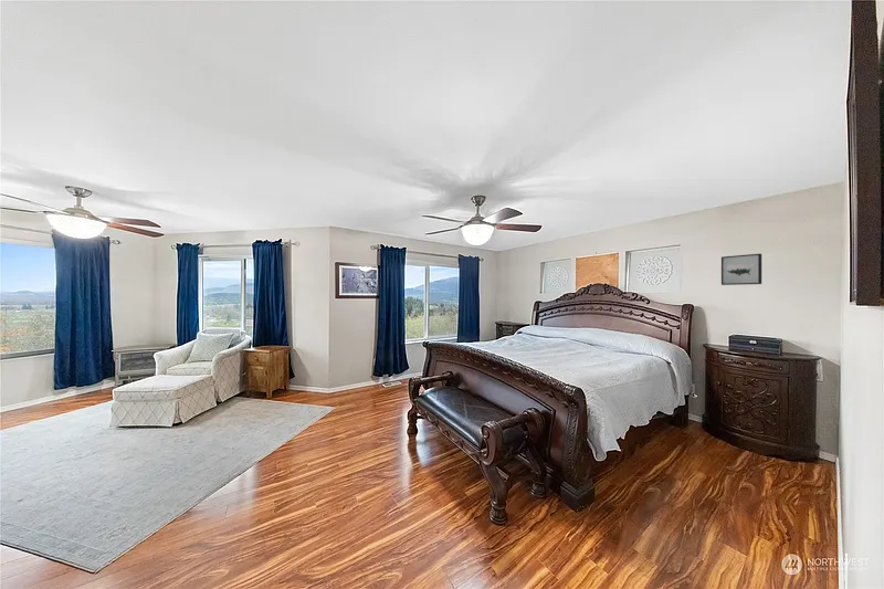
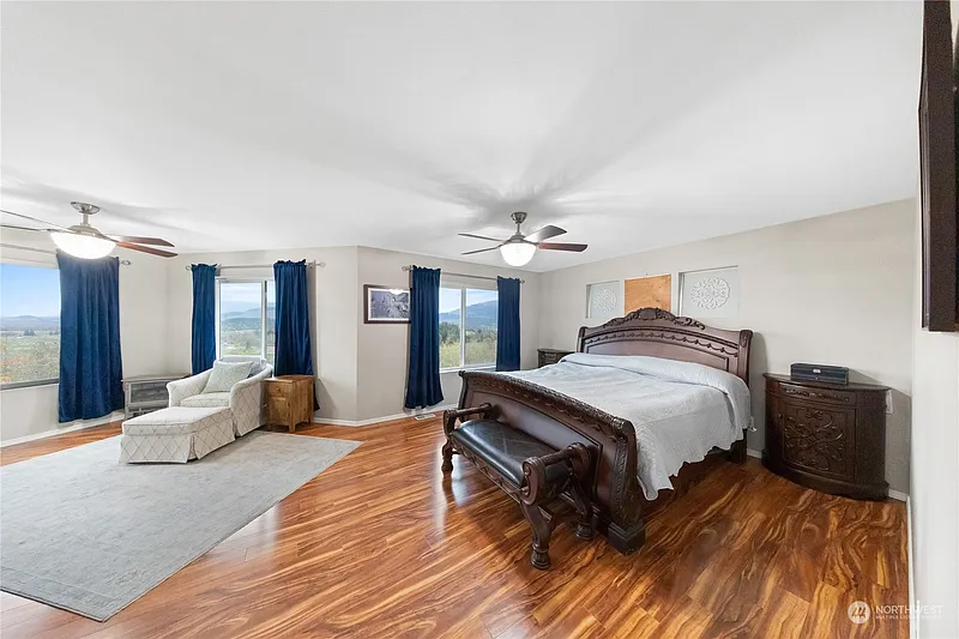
- wall art [720,253,762,286]
